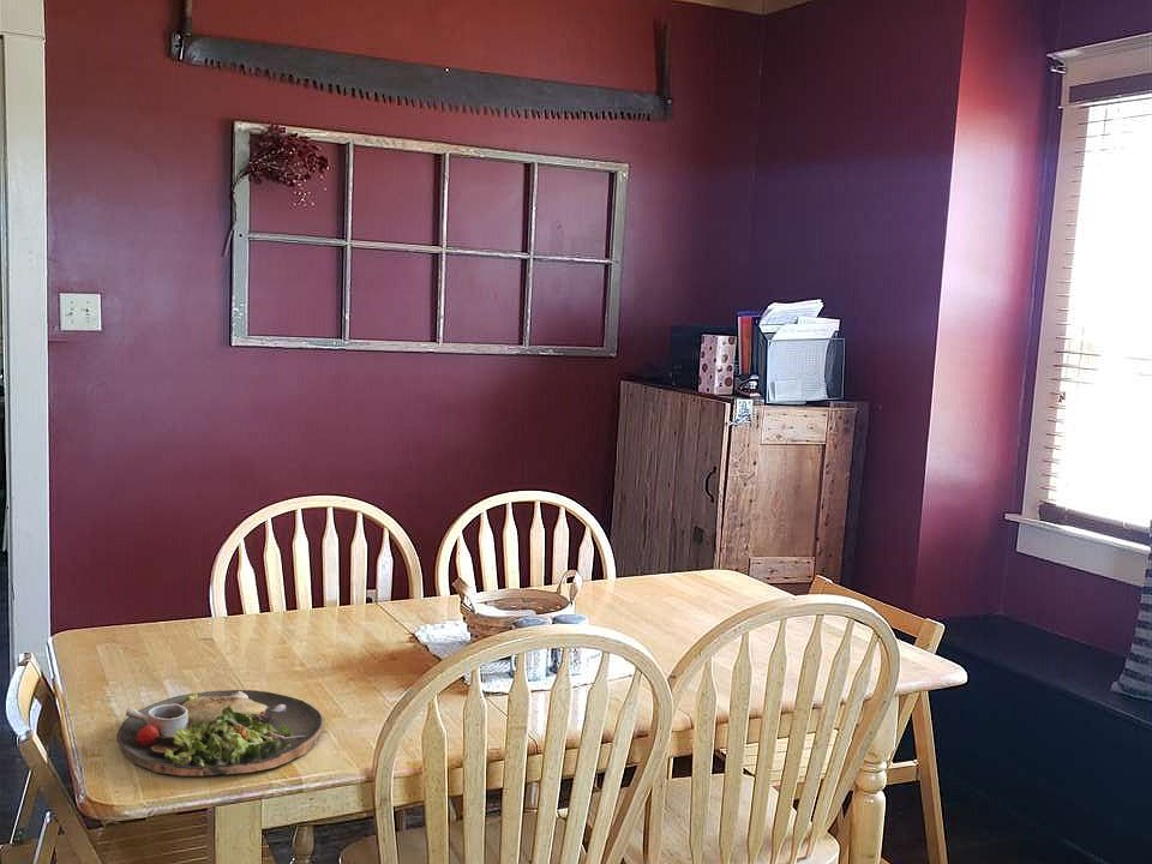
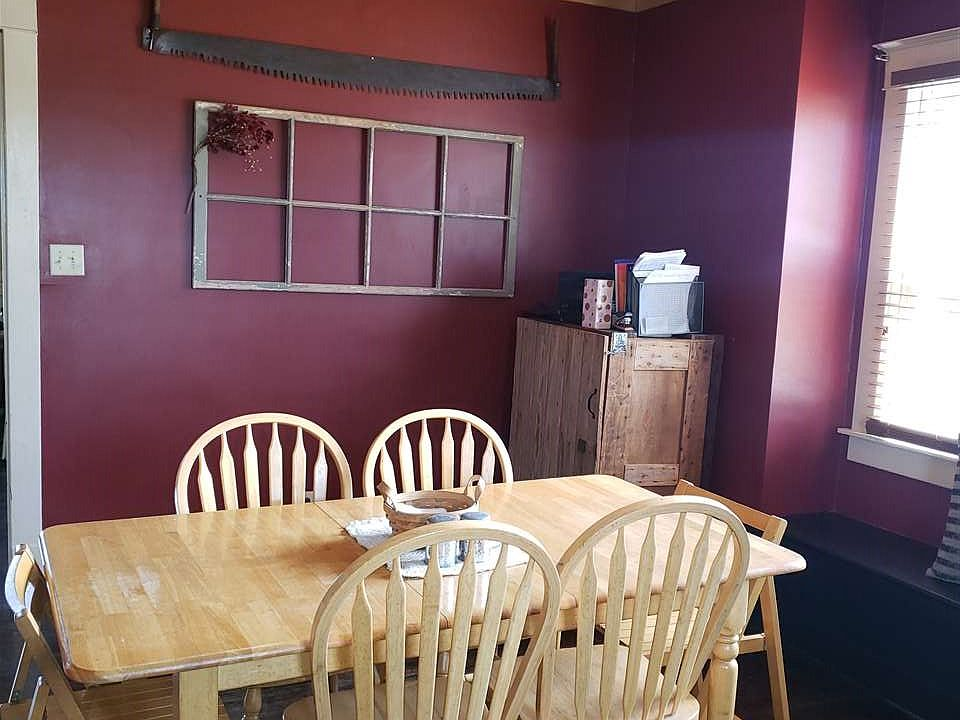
- dinner plate [115,689,324,776]
